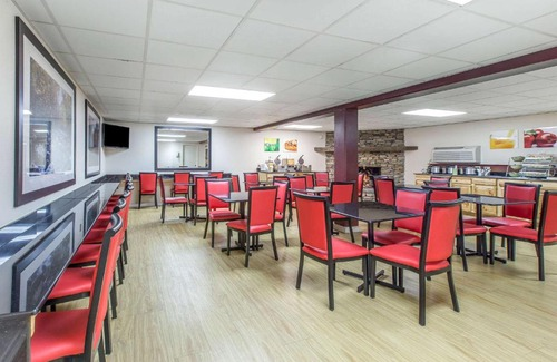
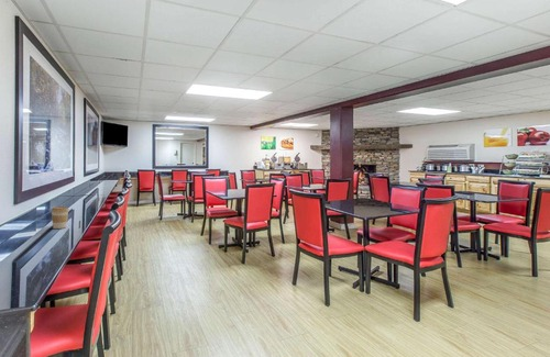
+ coffee cup [50,205,70,230]
